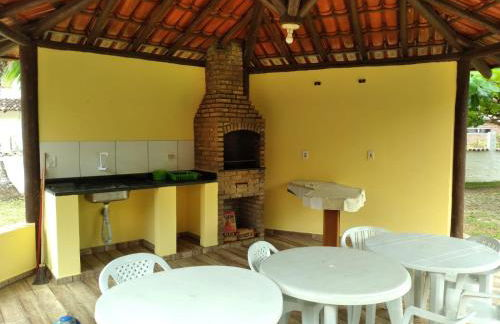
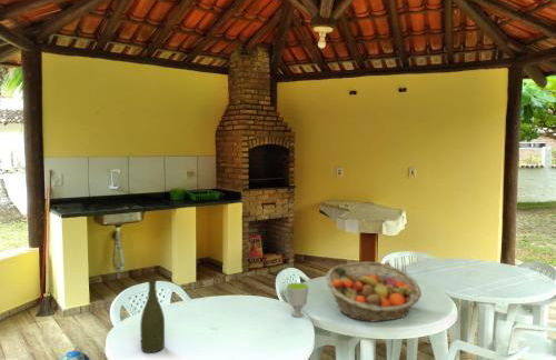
+ bottle [139,278,166,353]
+ fruit basket [325,261,423,323]
+ cup [286,281,310,318]
